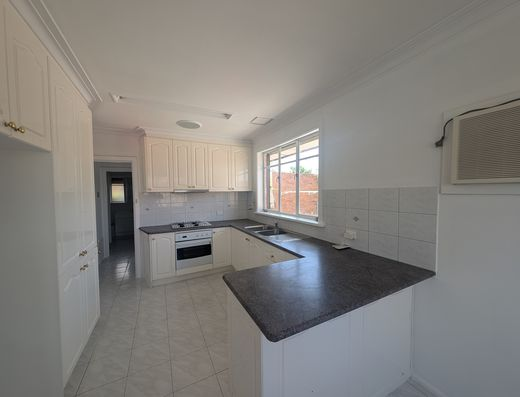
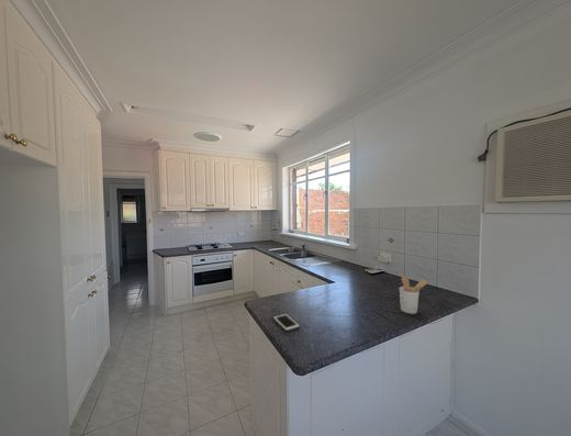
+ utensil holder [399,276,428,315]
+ cell phone [272,313,301,333]
